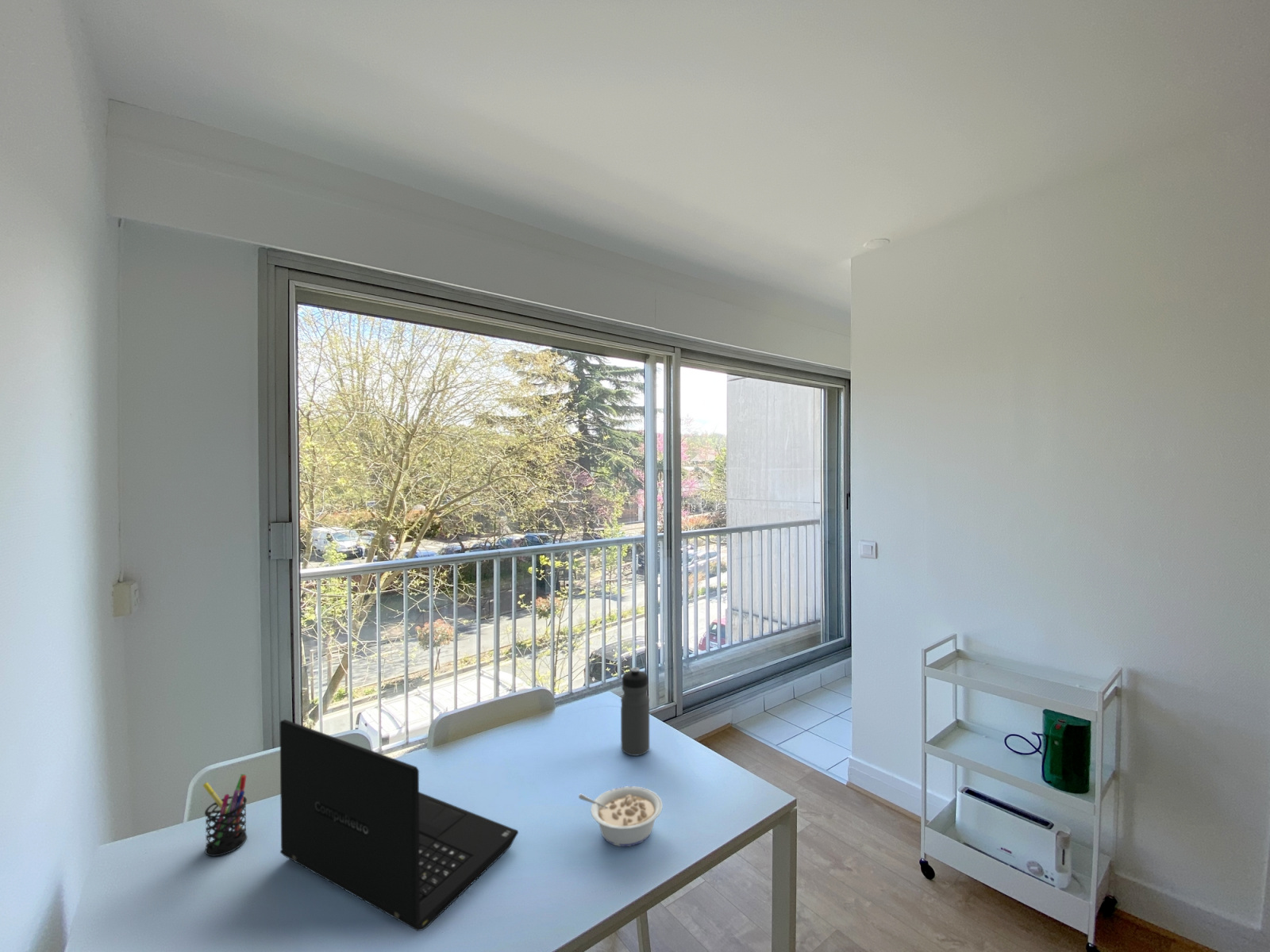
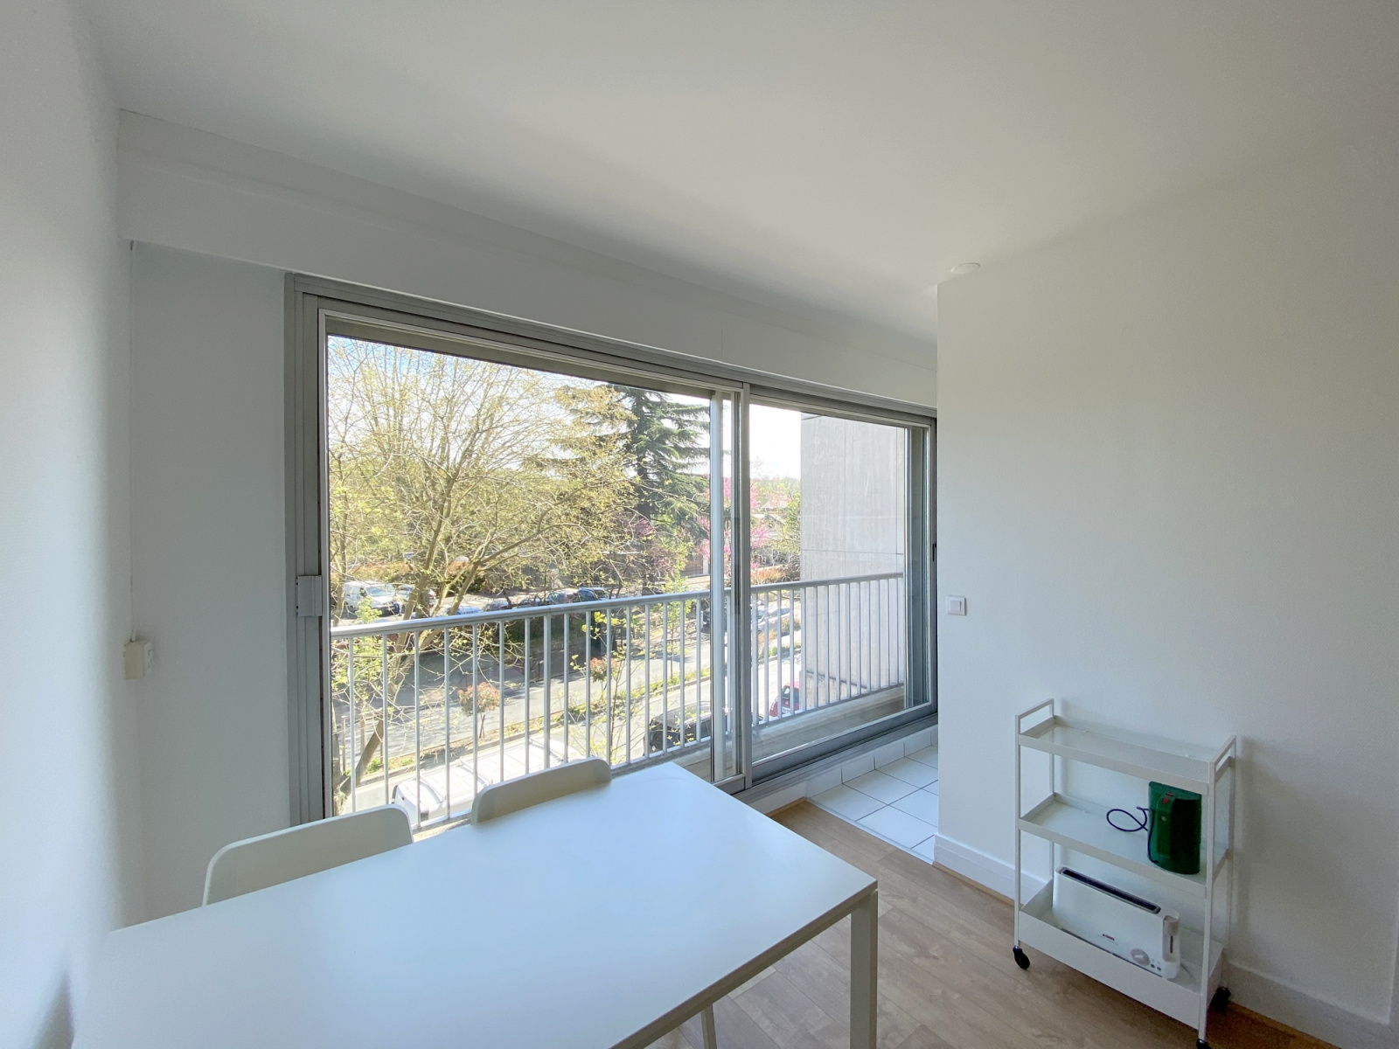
- legume [578,785,664,847]
- water bottle [620,666,650,757]
- pen holder [202,774,248,857]
- laptop [279,719,519,931]
